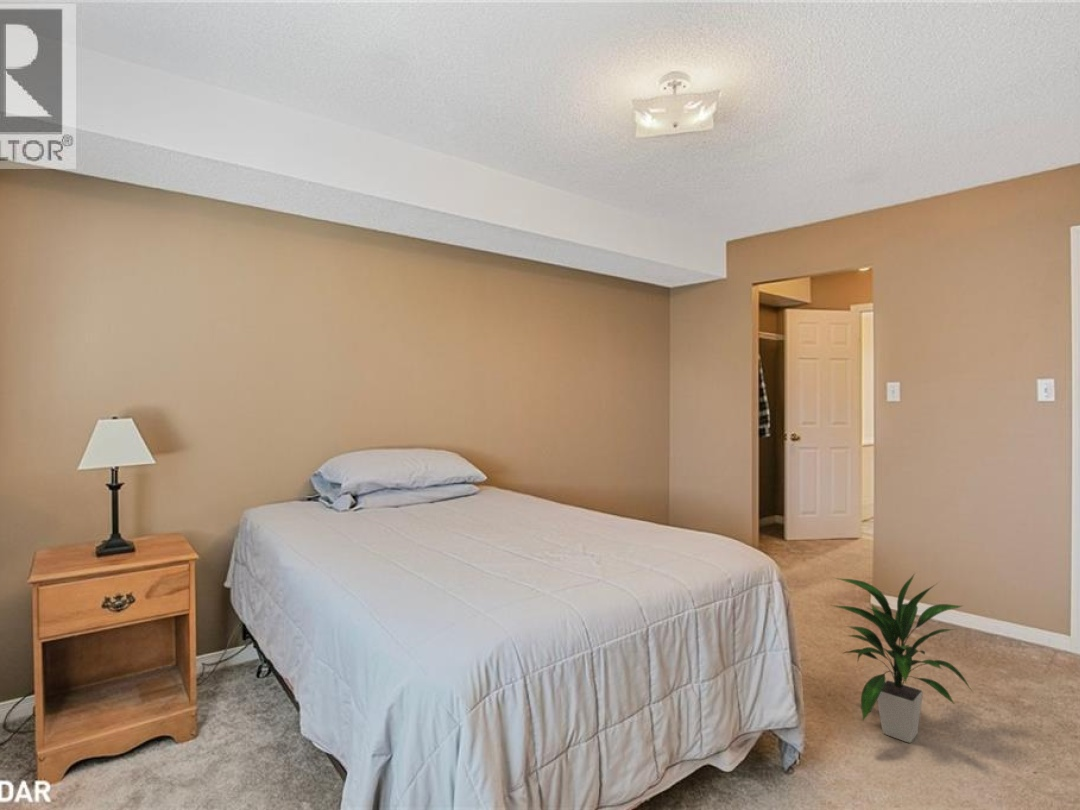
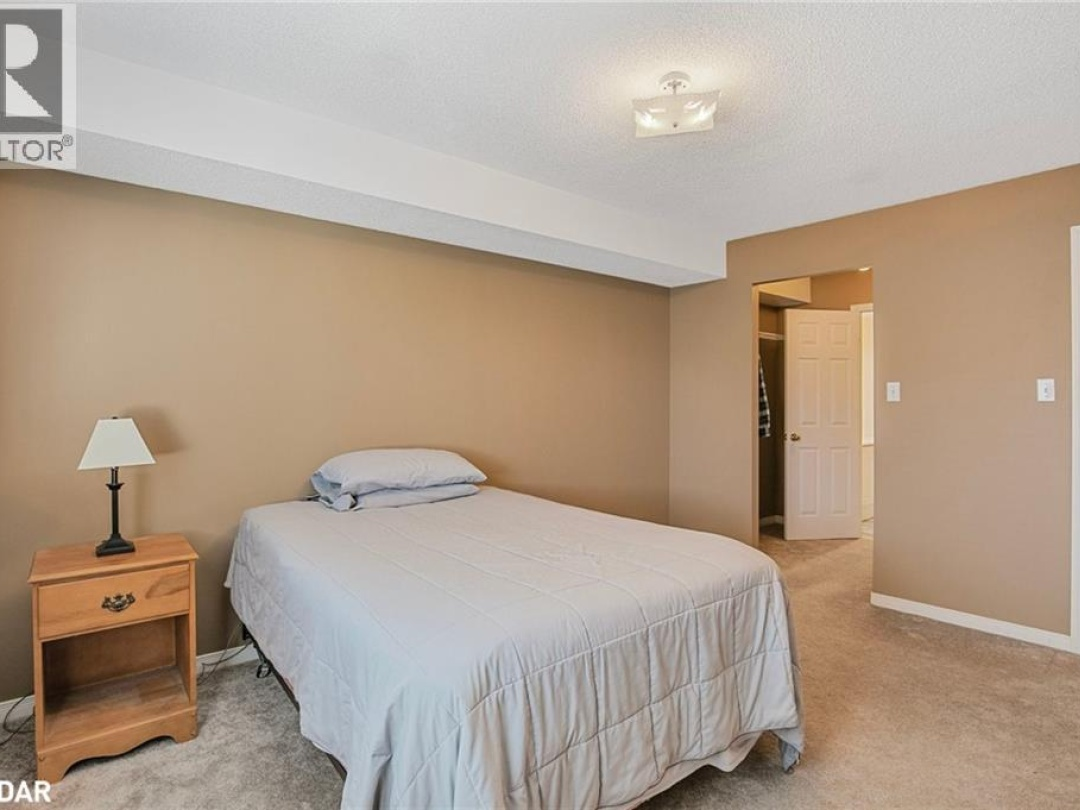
- indoor plant [831,572,974,744]
